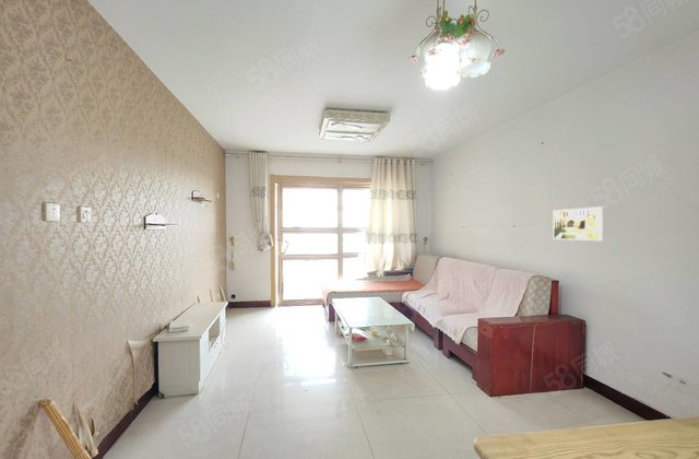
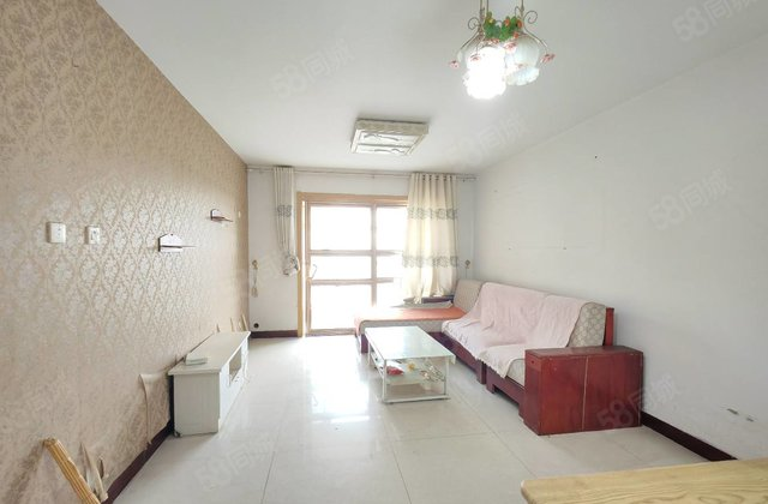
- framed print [552,205,604,242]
